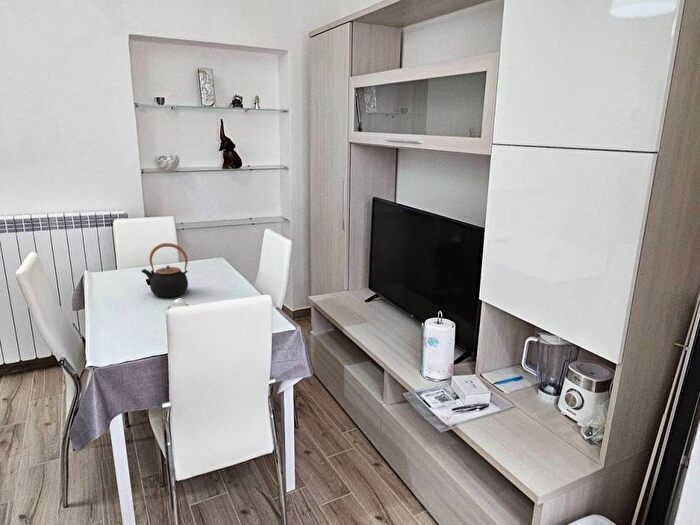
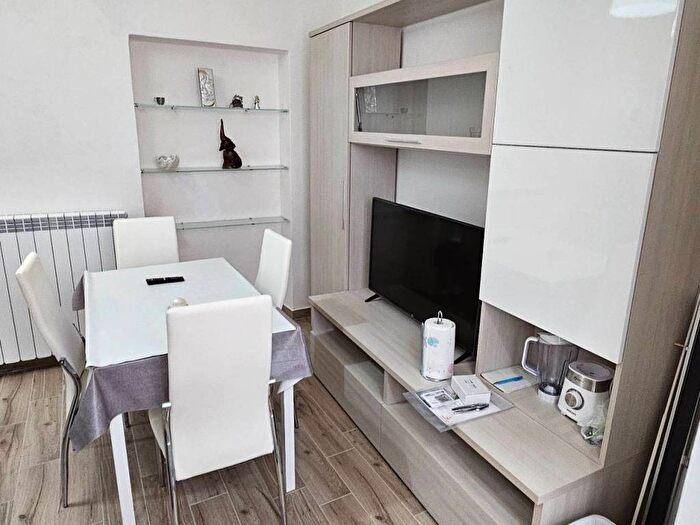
- teapot [140,242,189,299]
